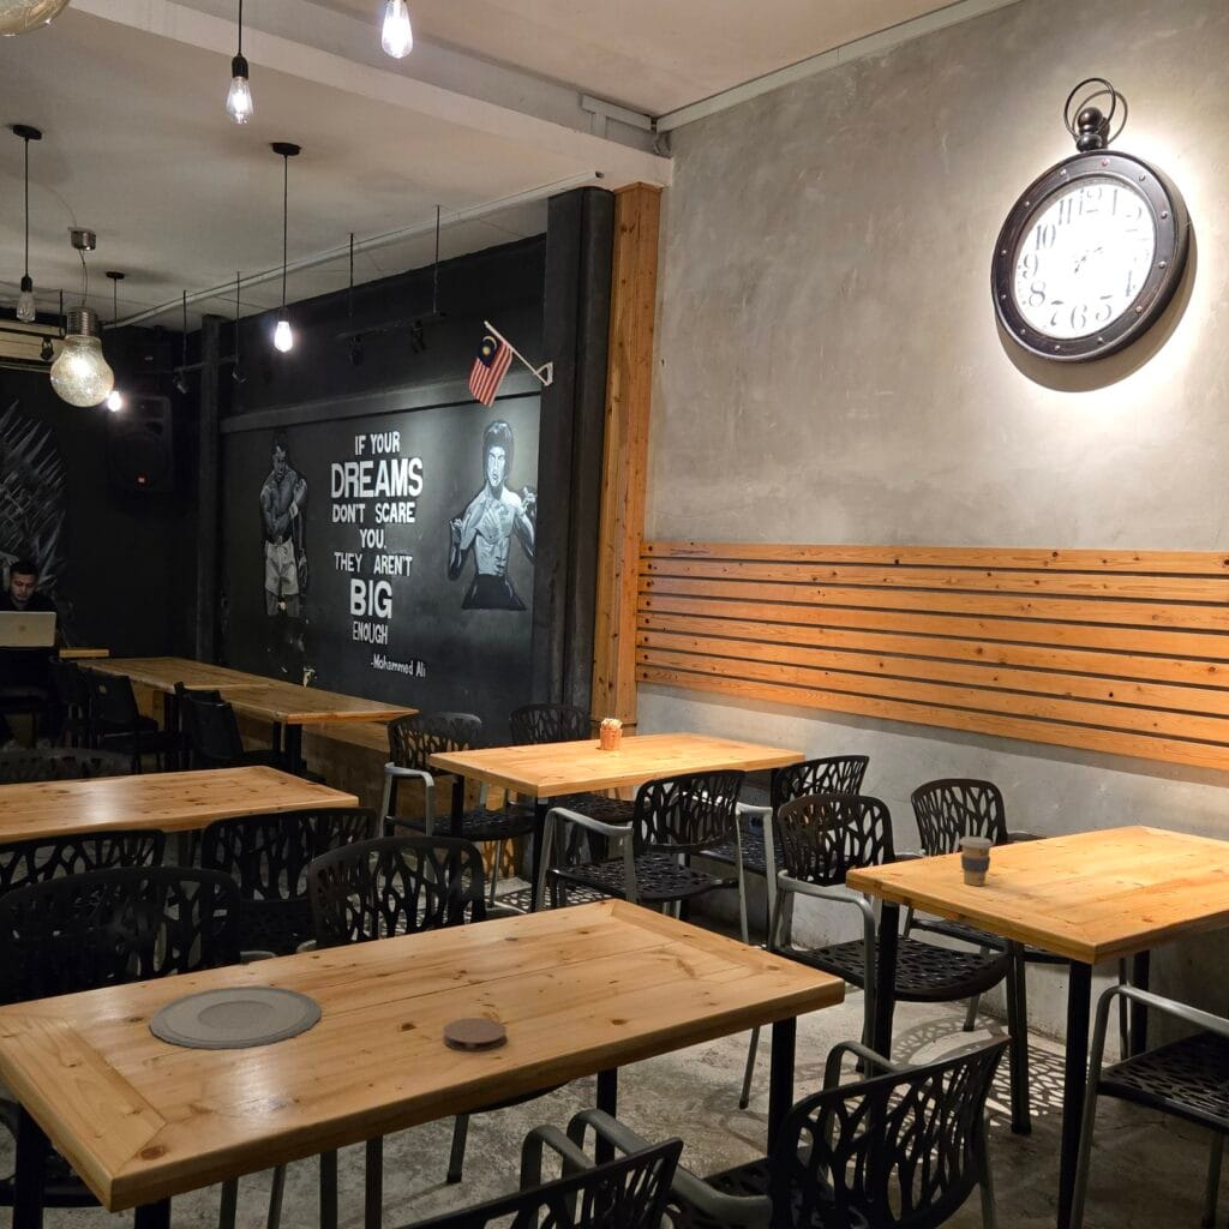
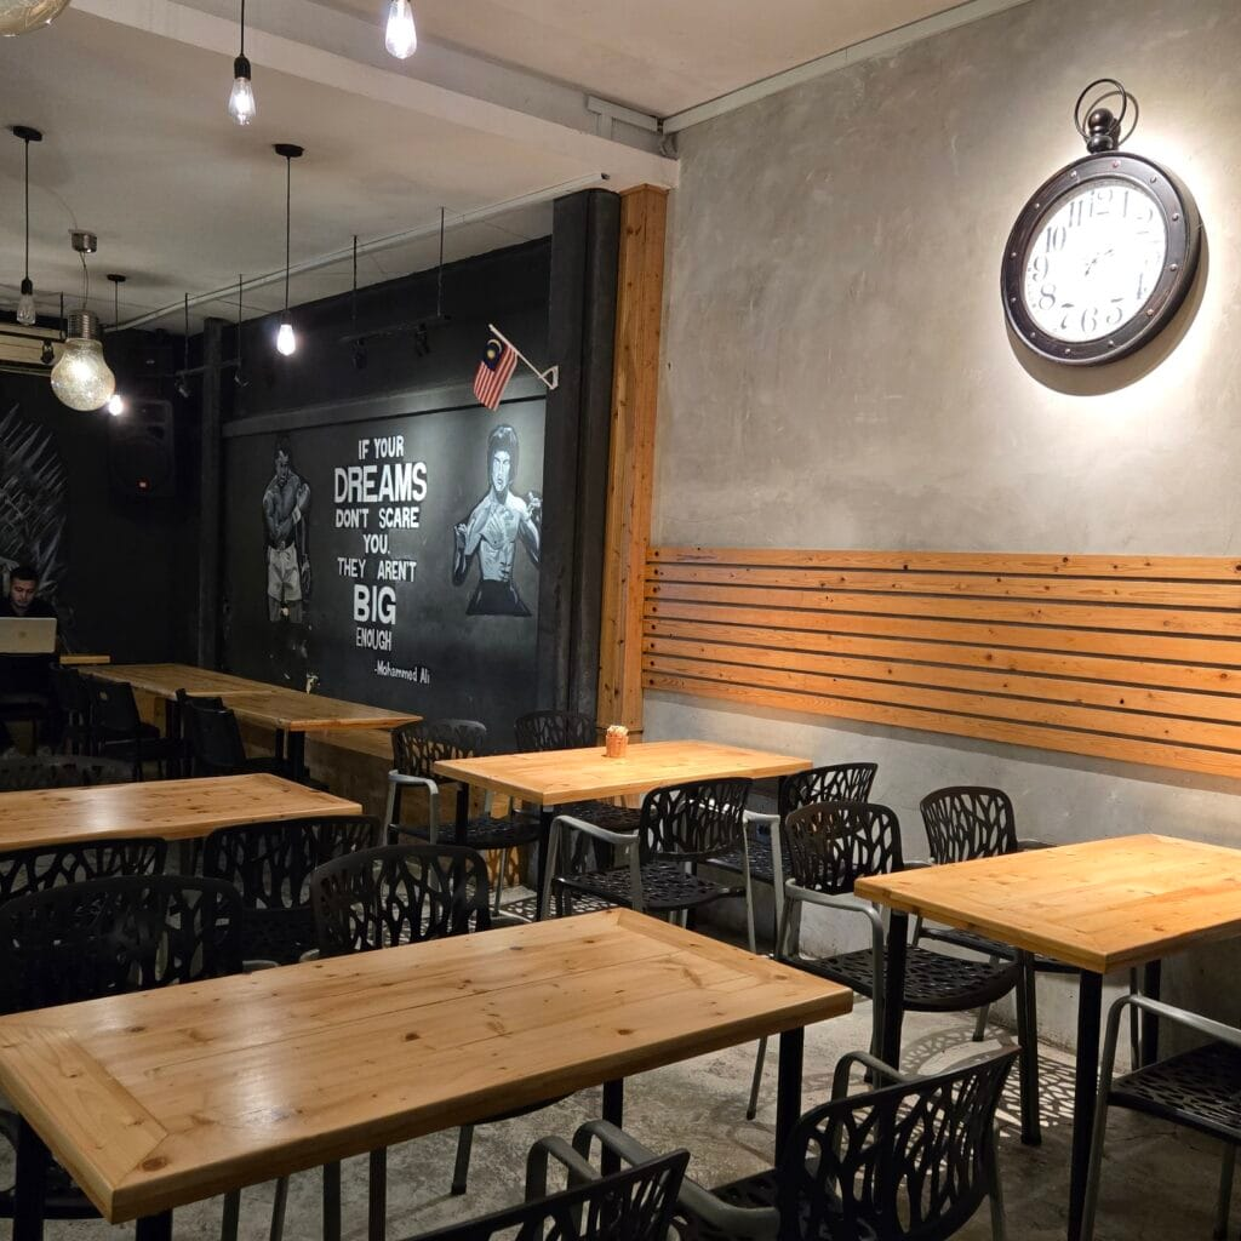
- coffee cup [958,835,995,887]
- plate [148,984,323,1051]
- coaster [442,1017,508,1053]
